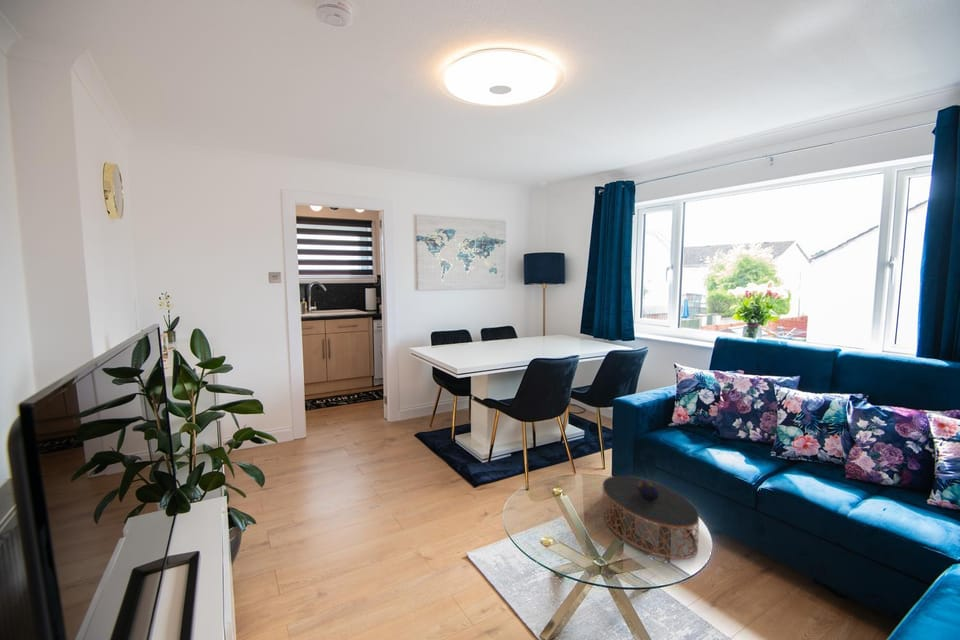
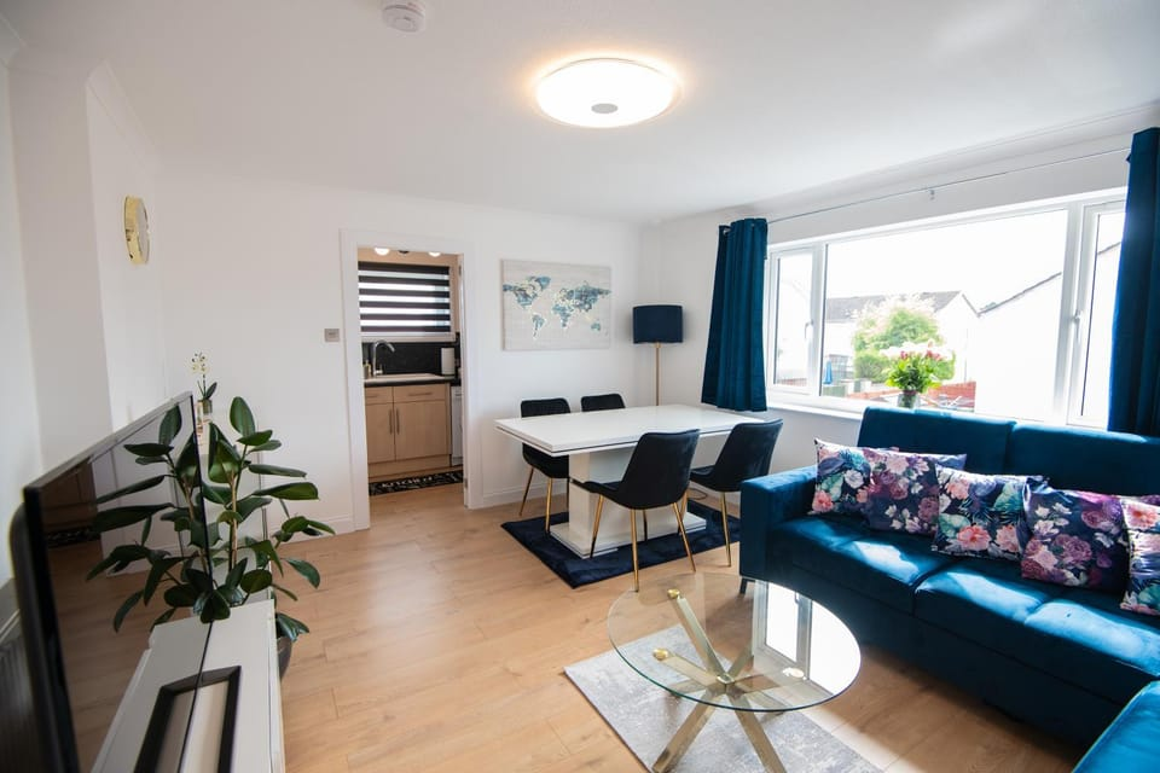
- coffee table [601,474,700,560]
